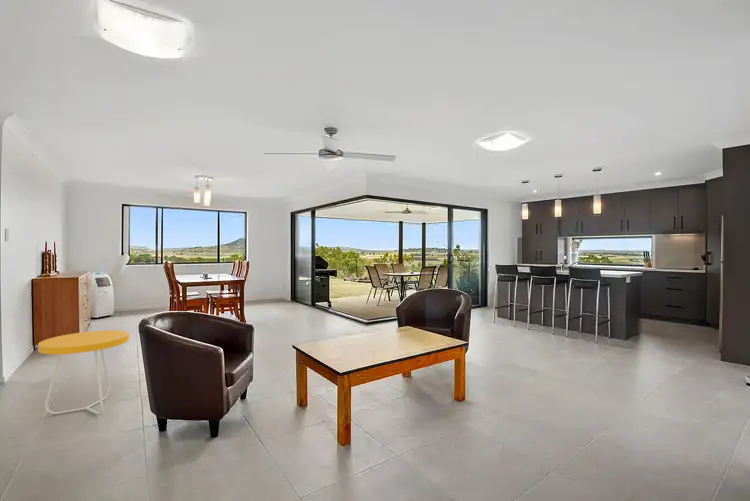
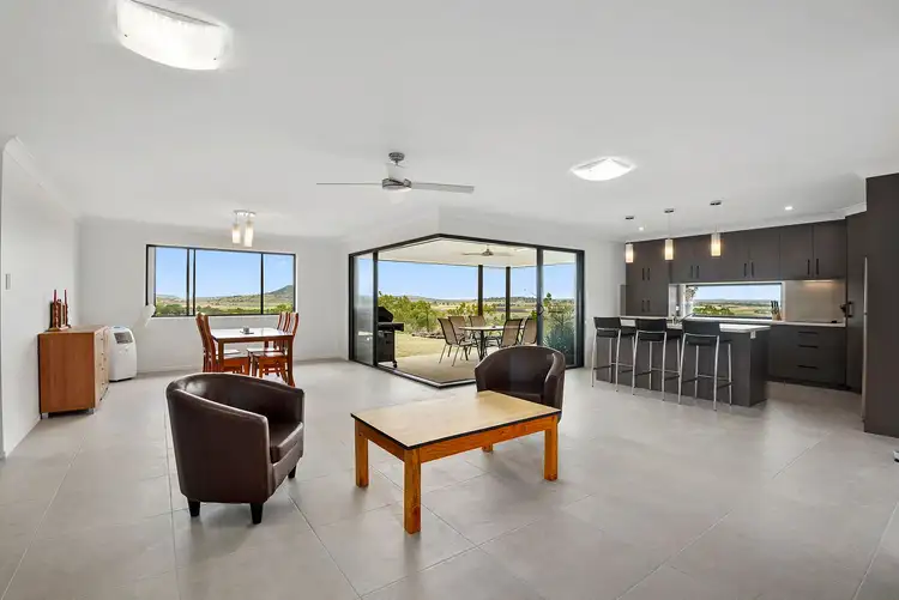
- side table [37,329,130,415]
